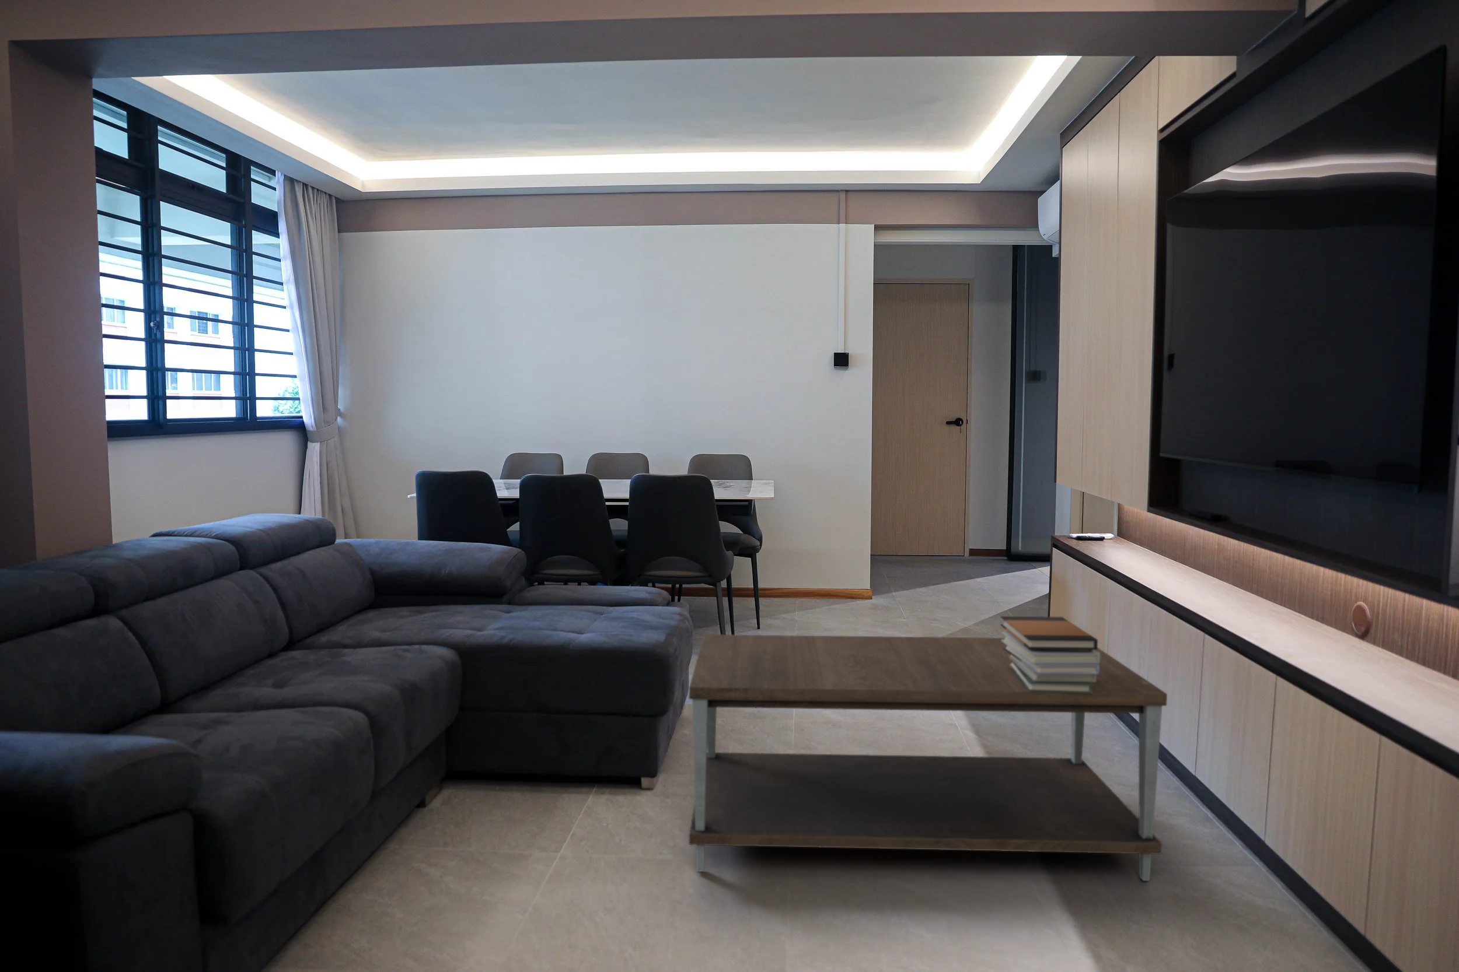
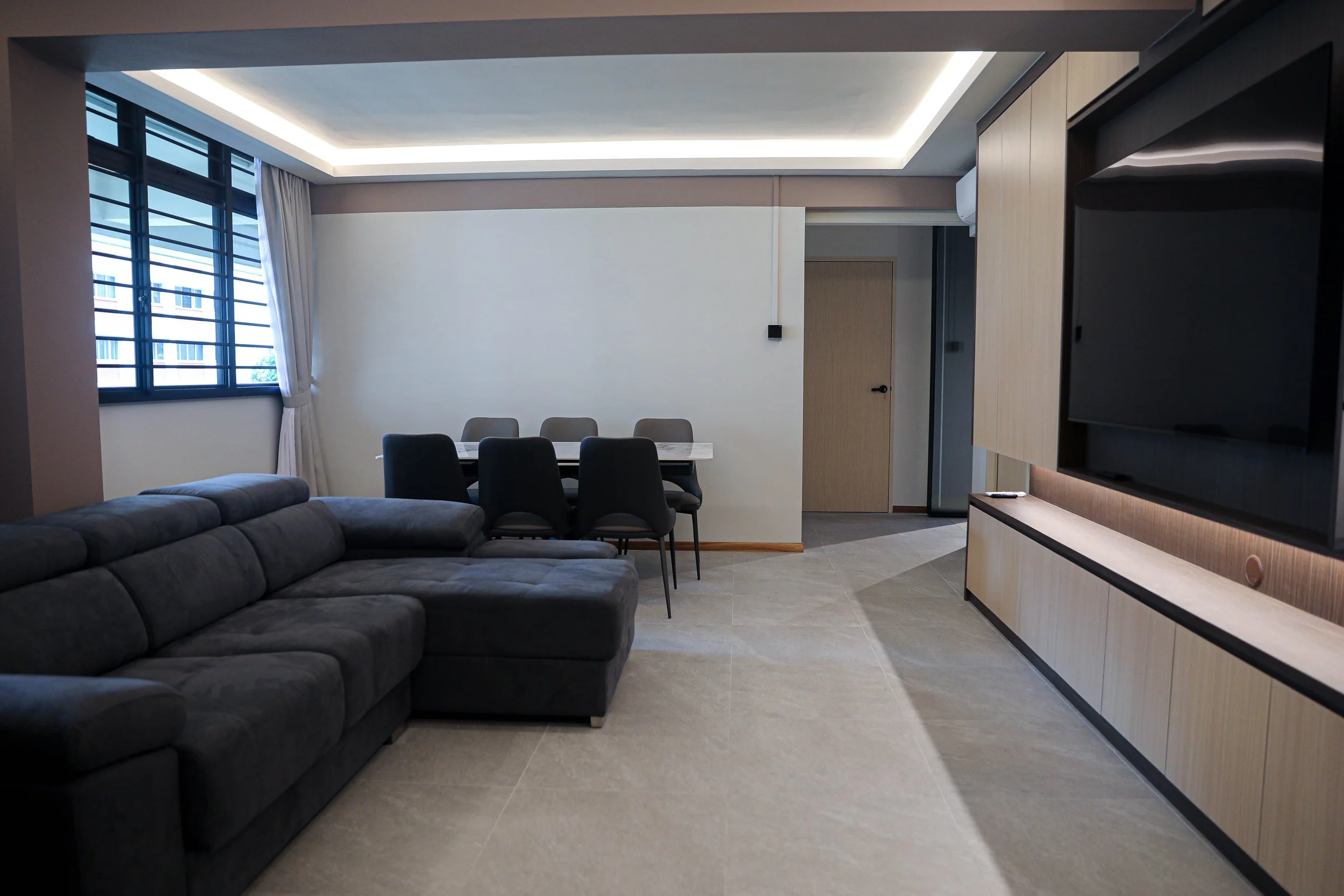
- coffee table [688,634,1168,882]
- book stack [1000,616,1100,693]
